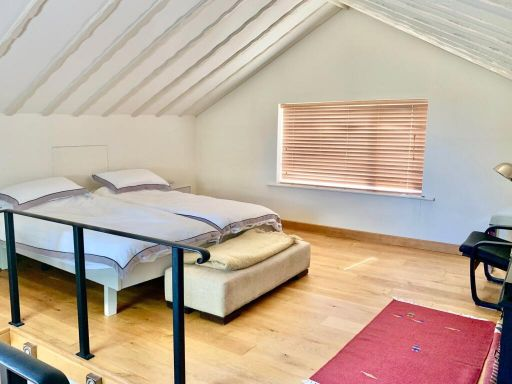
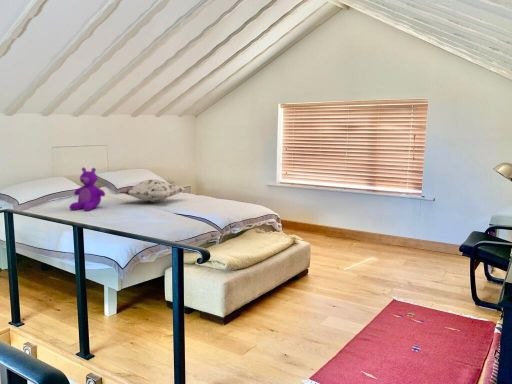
+ teddy bear [69,166,106,212]
+ decorative pillow [118,179,186,203]
